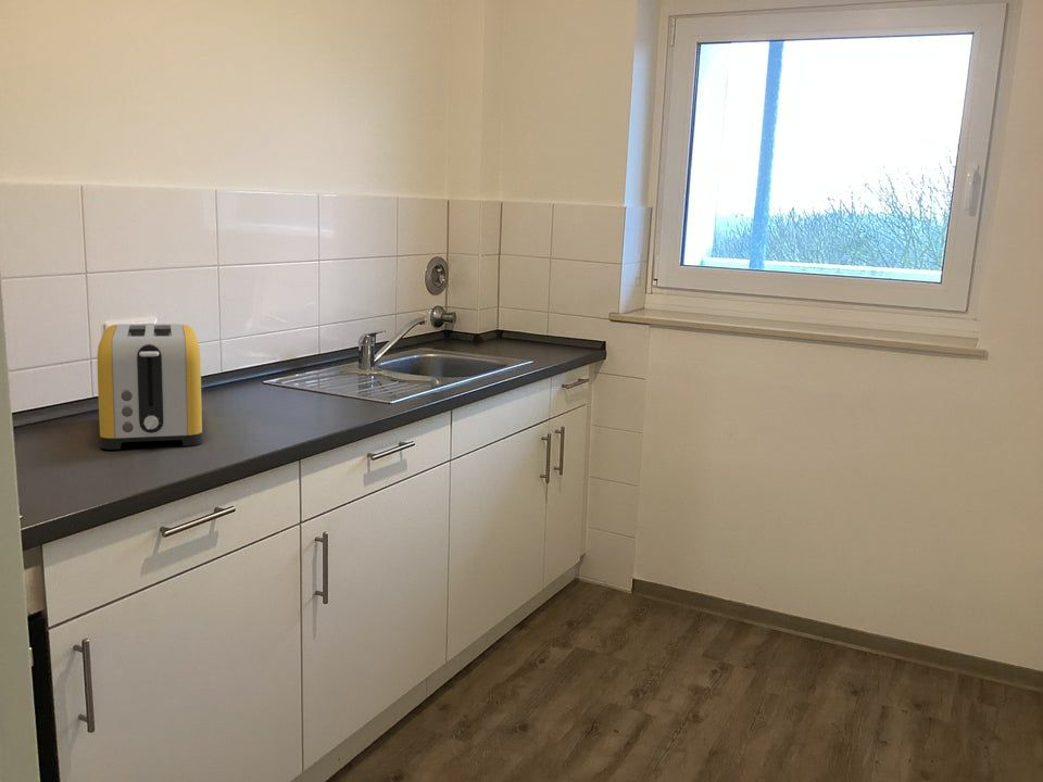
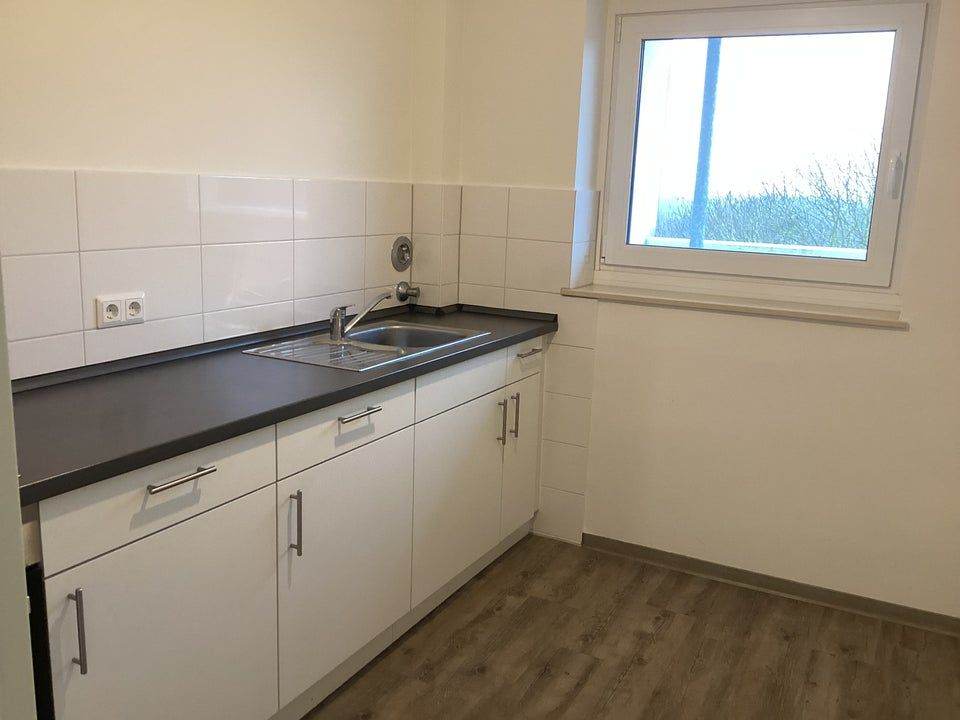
- toaster [97,323,203,451]
